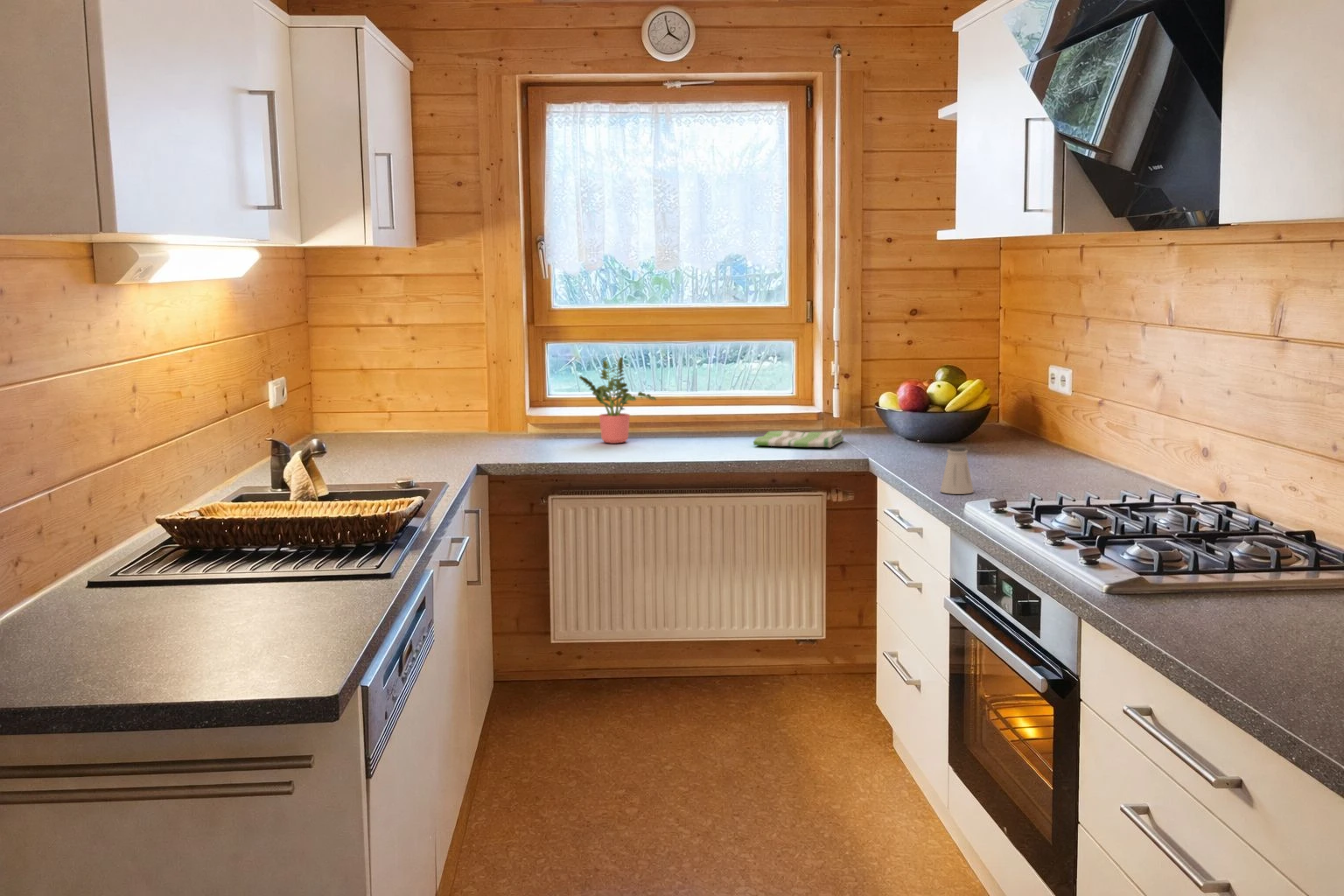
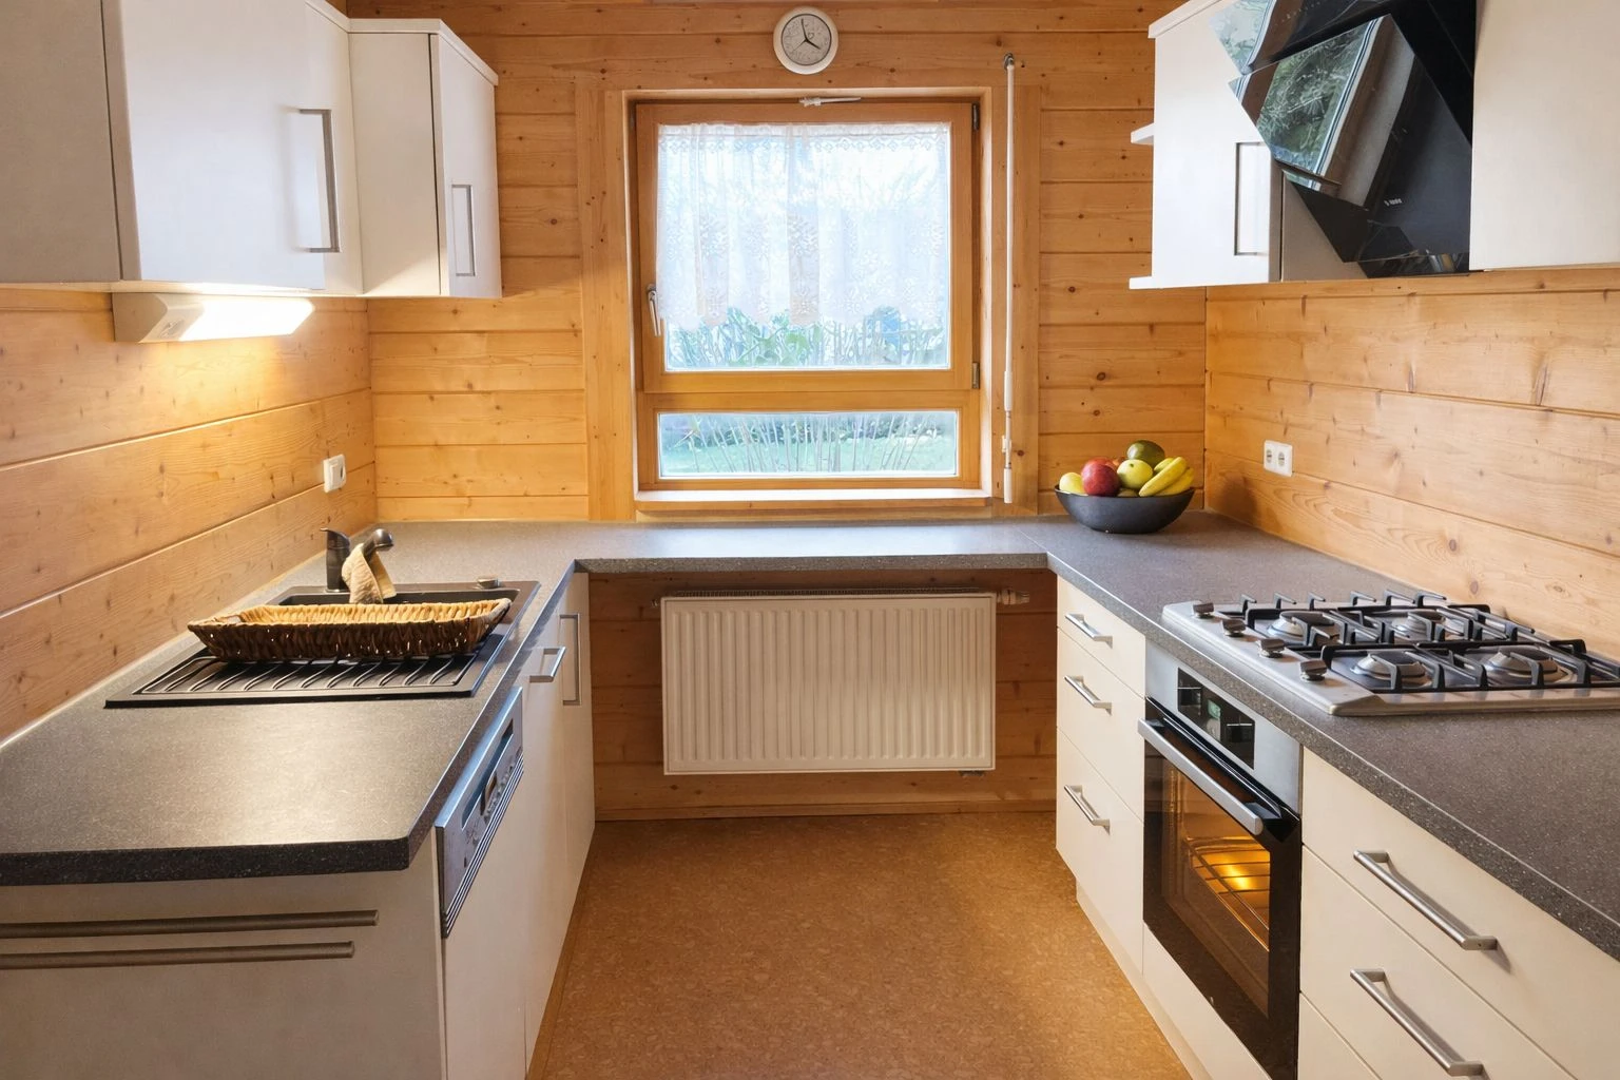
- potted plant [578,356,657,444]
- saltshaker [940,445,975,495]
- dish towel [753,429,844,448]
